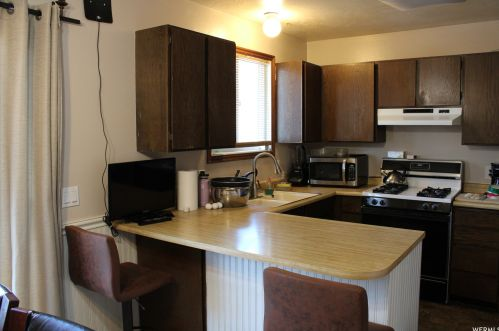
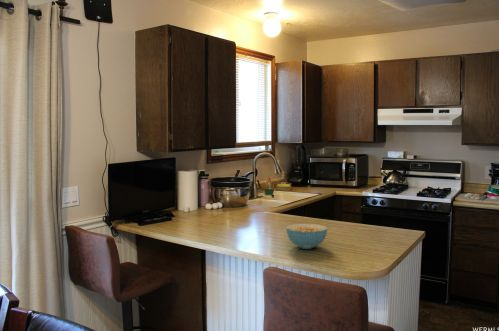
+ cereal bowl [285,223,328,250]
